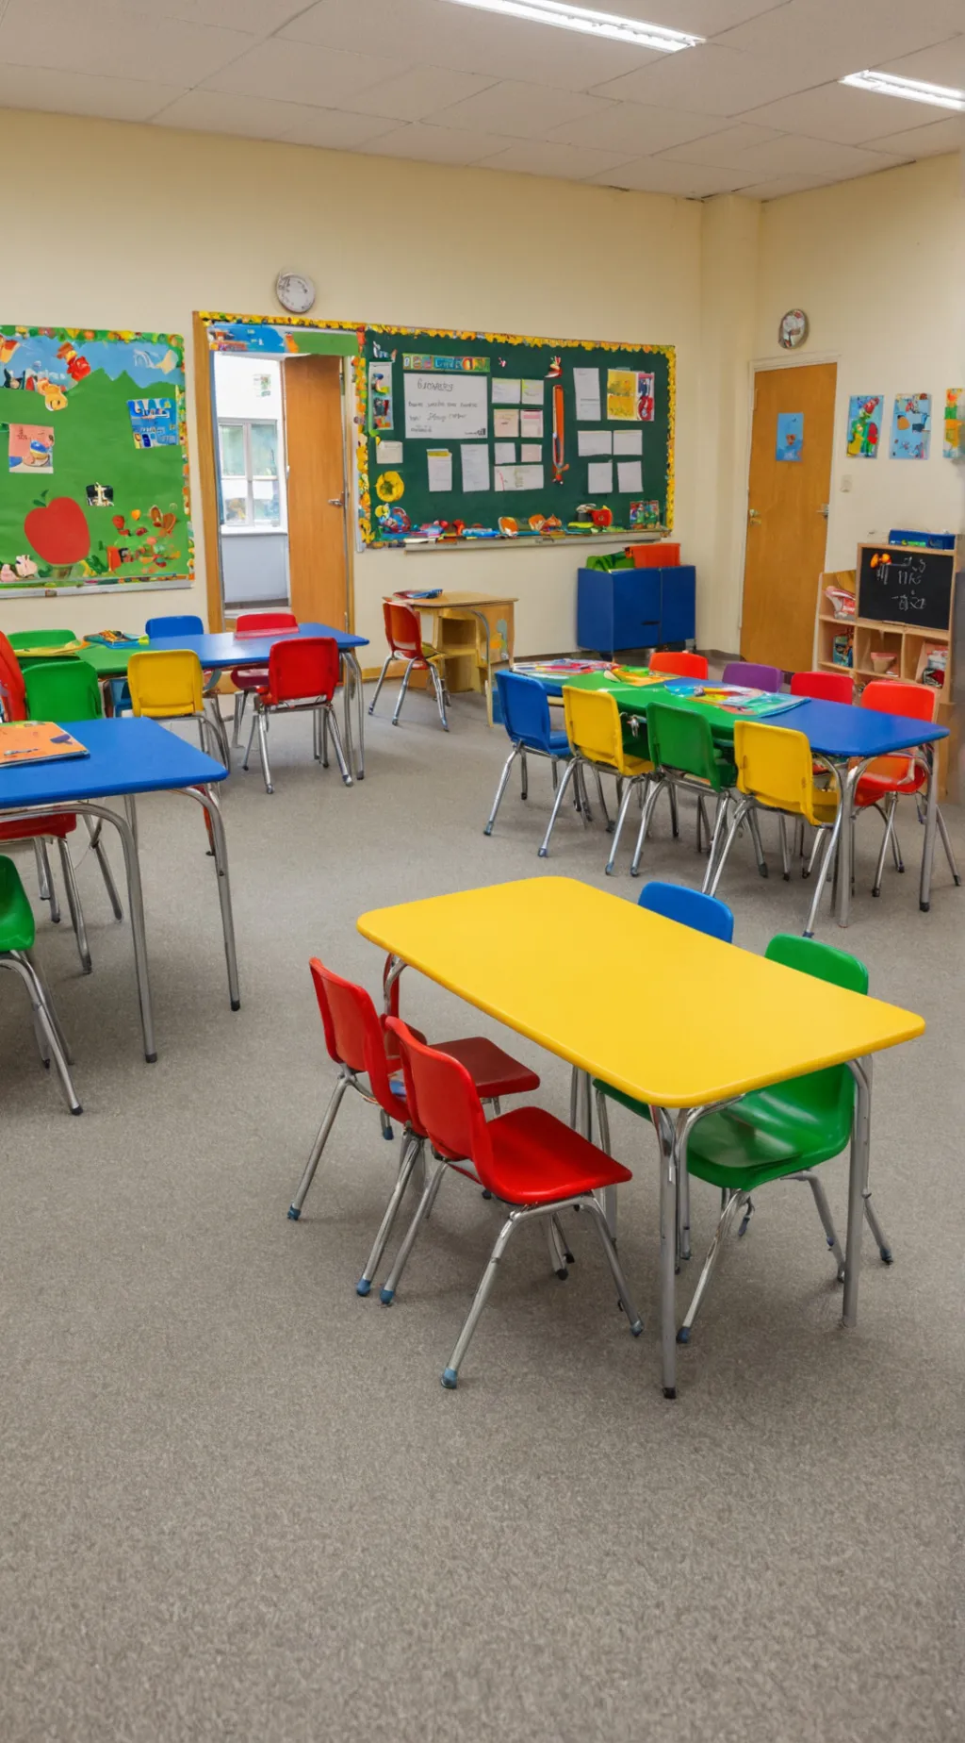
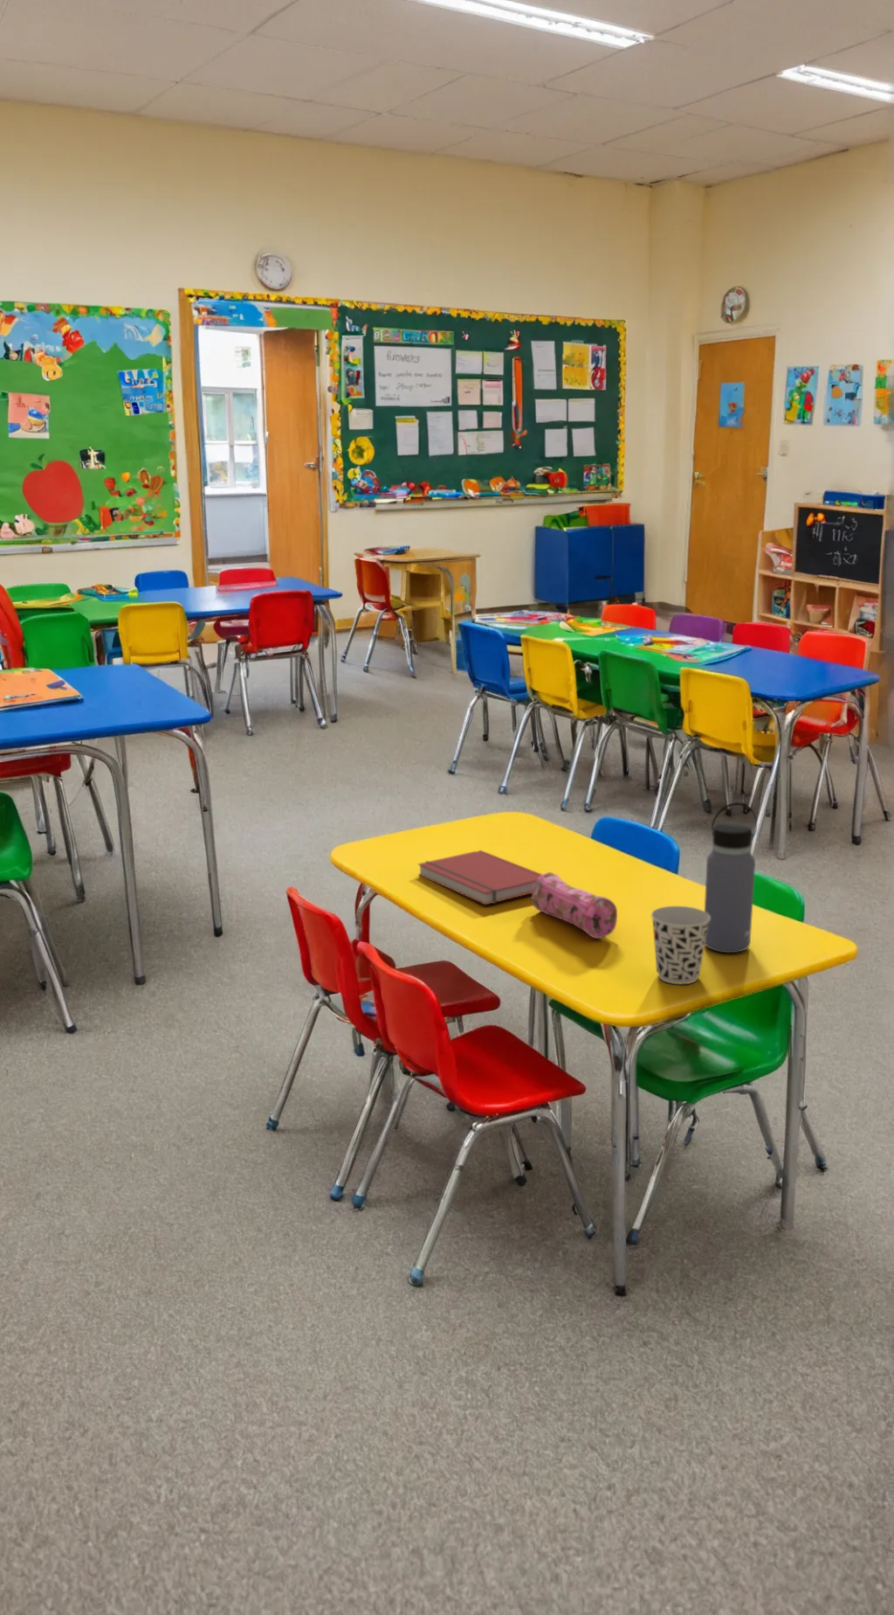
+ cup [651,906,710,985]
+ pencil case [530,871,618,940]
+ water bottle [704,801,757,953]
+ book [417,849,543,907]
